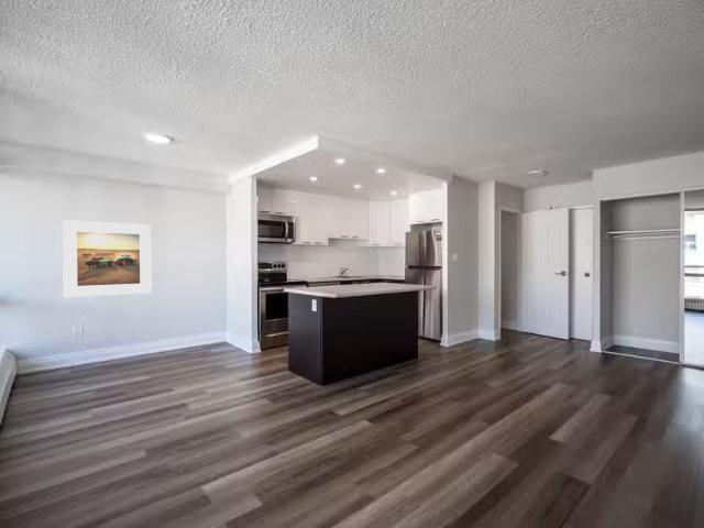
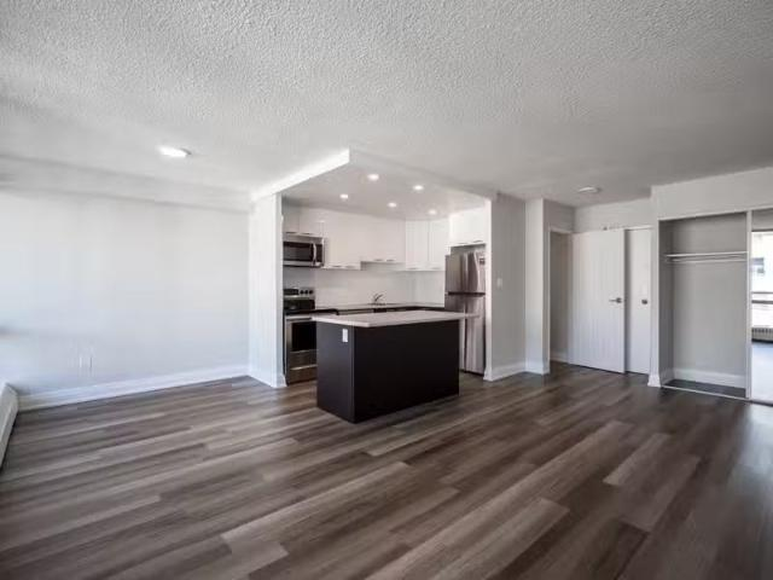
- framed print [62,219,153,298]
